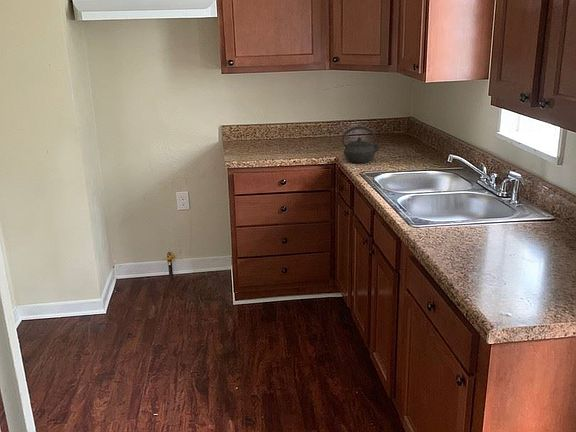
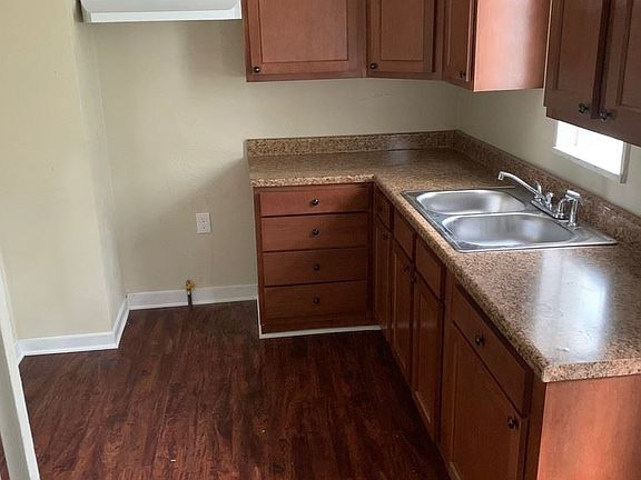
- kettle [341,125,382,164]
